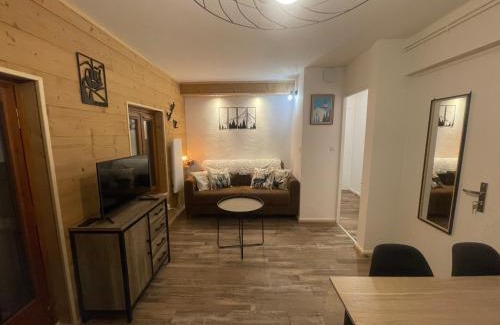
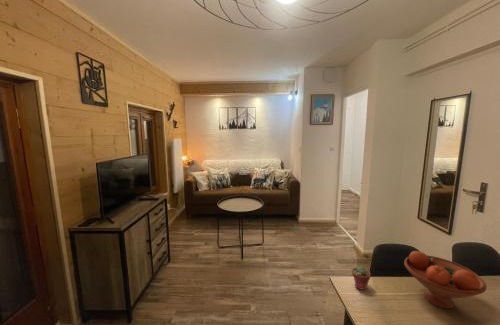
+ potted succulent [351,265,371,291]
+ fruit bowl [403,250,488,310]
